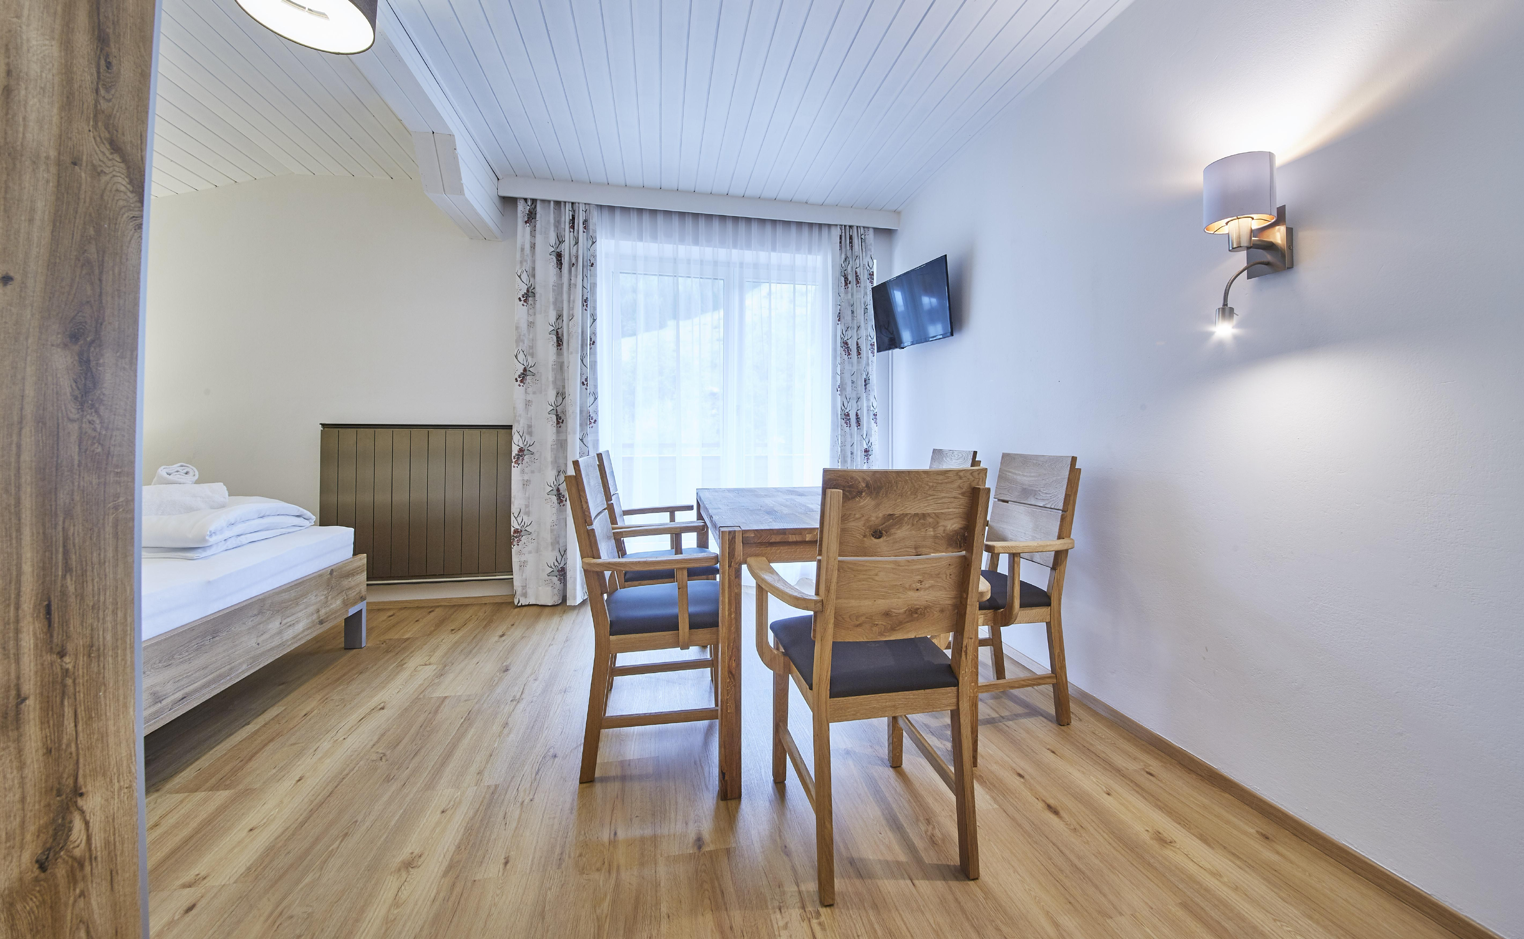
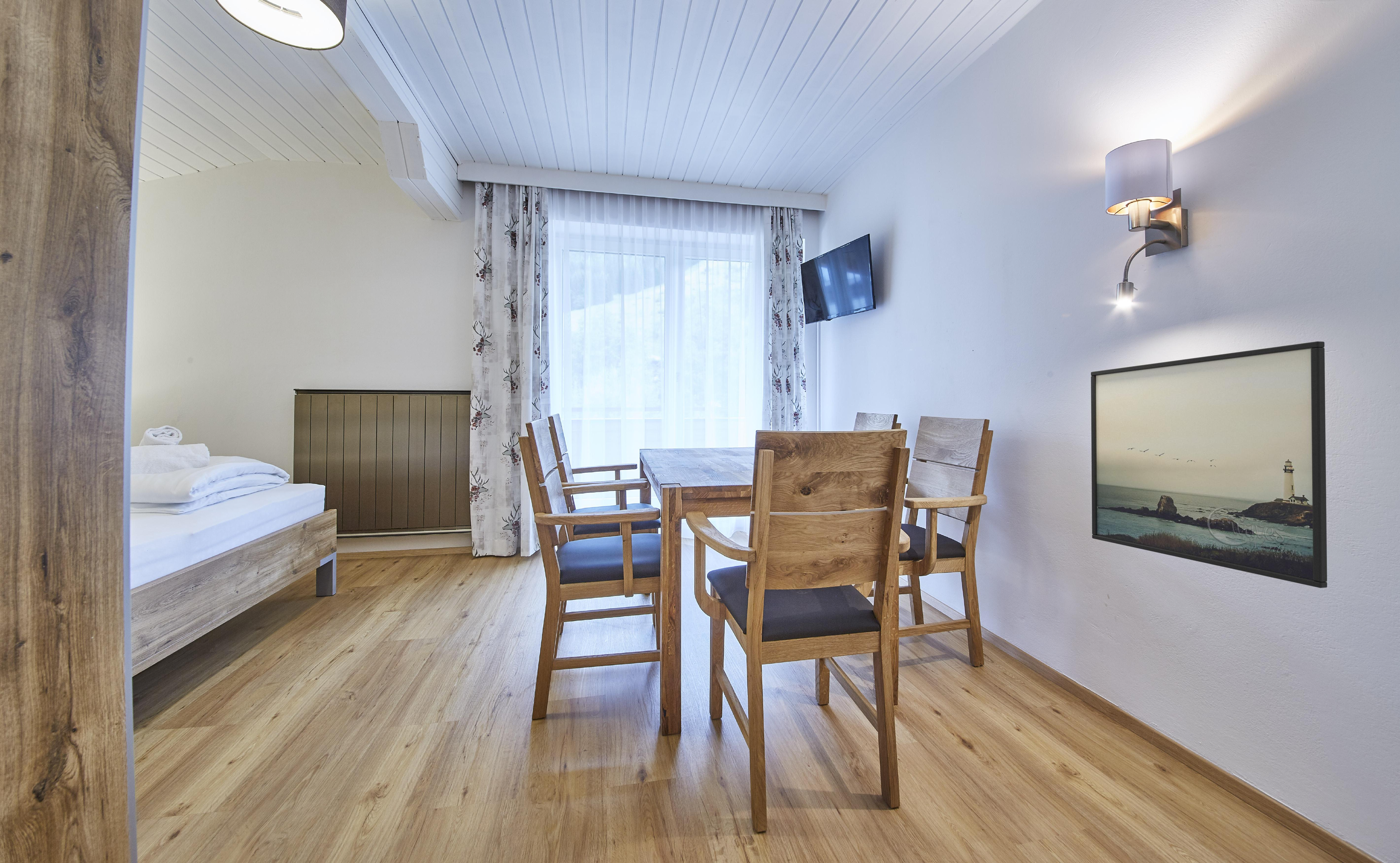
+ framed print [1091,341,1328,588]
